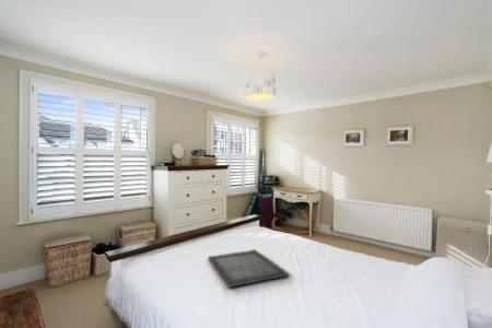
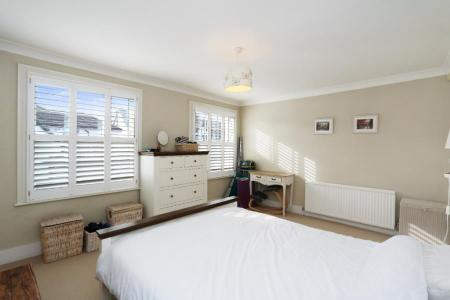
- serving tray [207,248,291,289]
